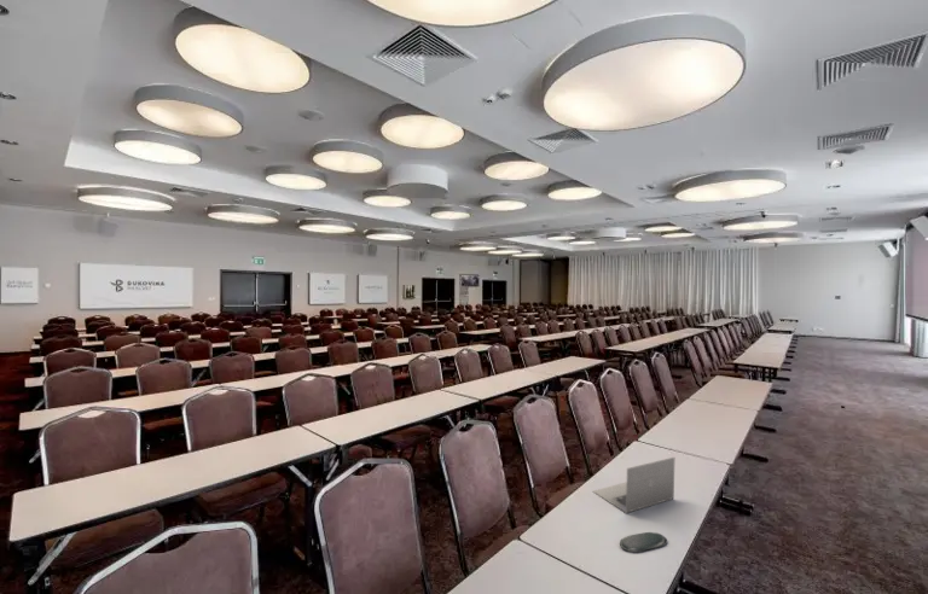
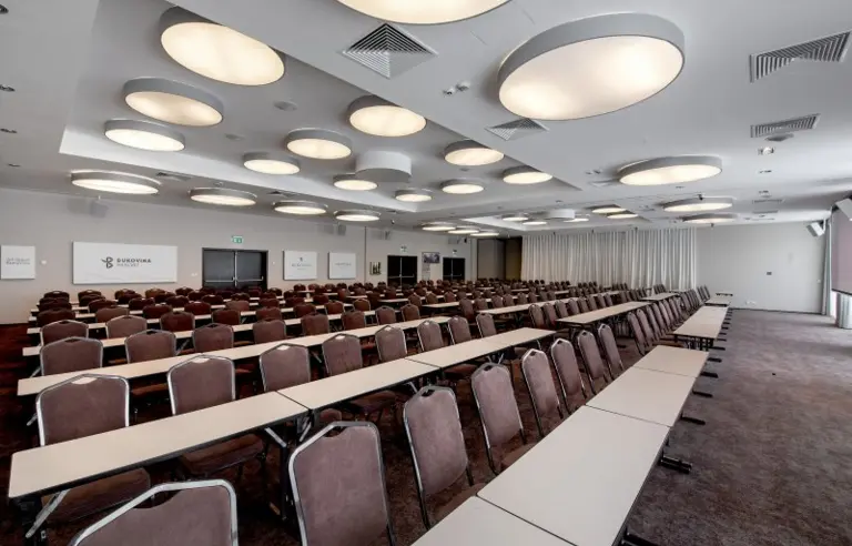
- laptop [592,456,675,514]
- oval tray [619,531,668,553]
